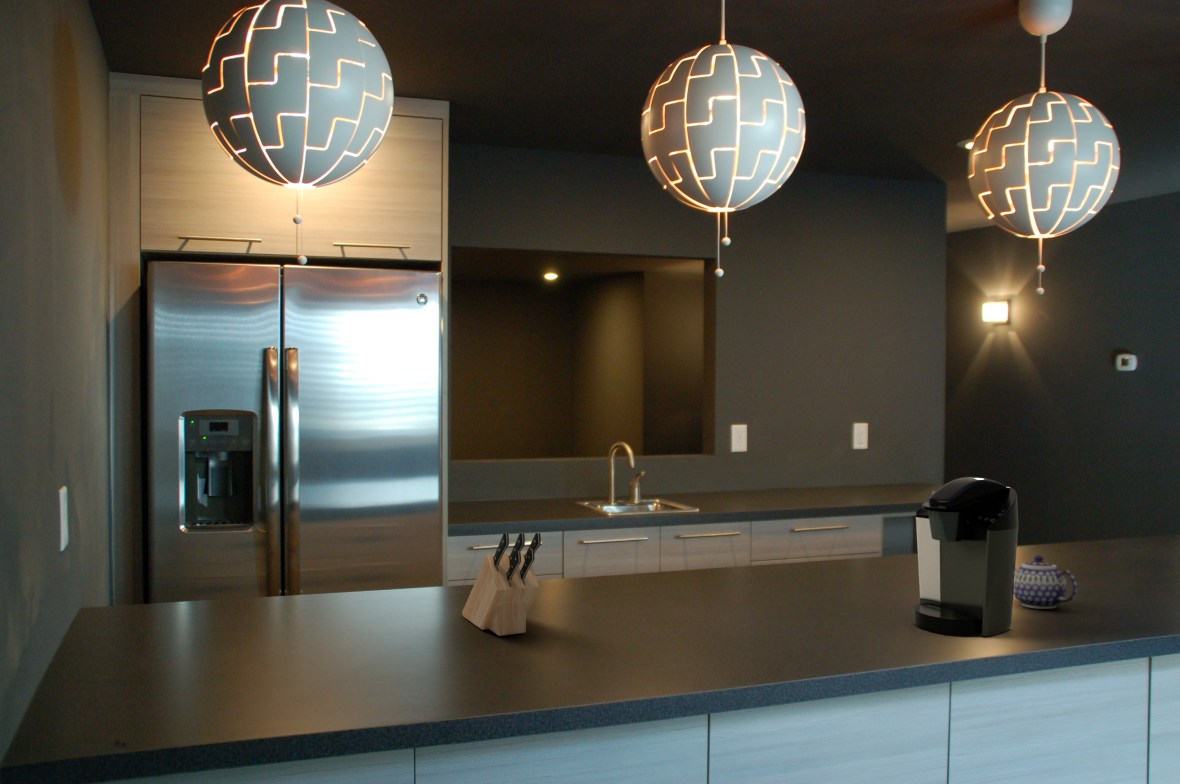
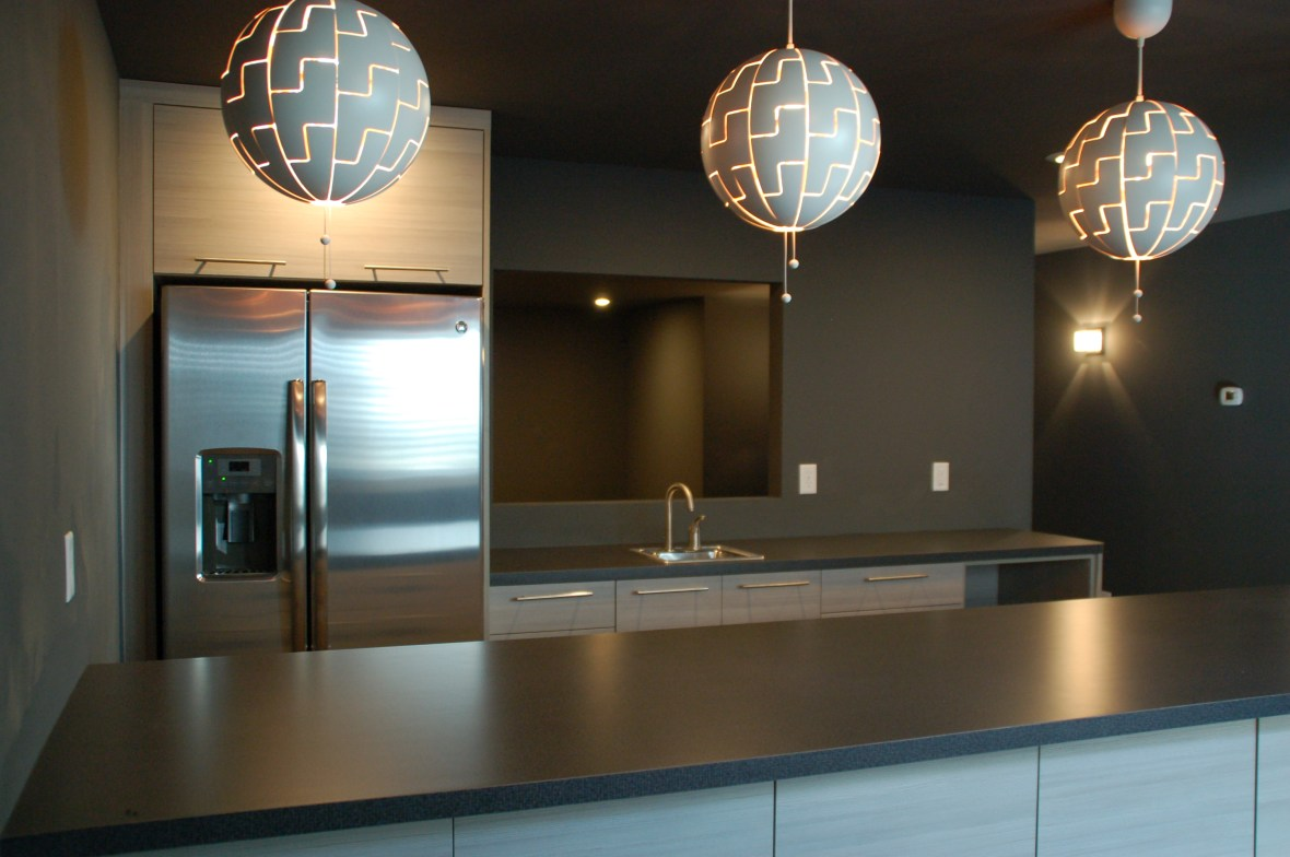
- knife block [461,532,542,637]
- coffee maker [912,476,1019,637]
- teapot [1013,555,1078,610]
